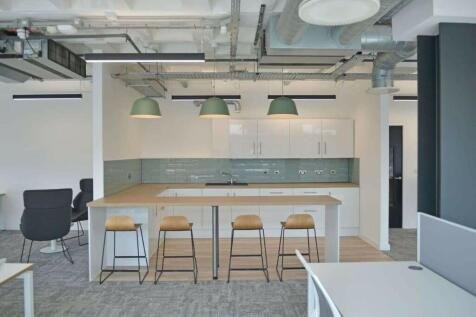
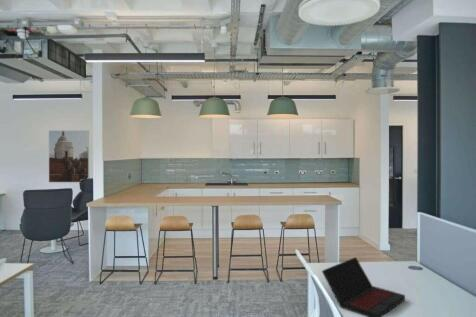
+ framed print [48,129,90,183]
+ laptop [321,256,406,317]
